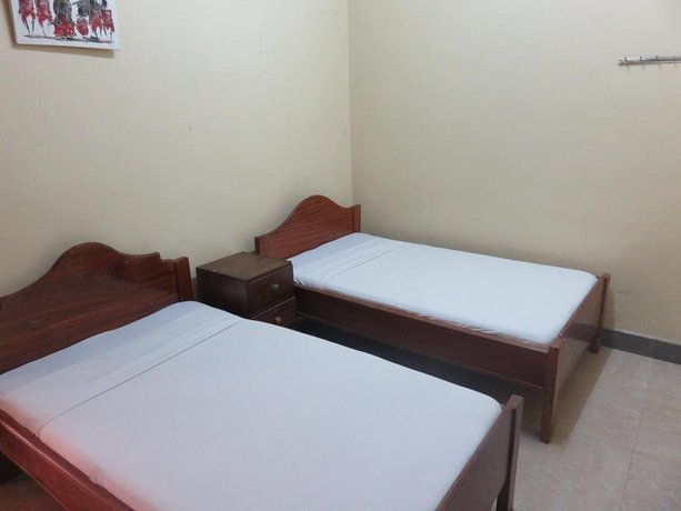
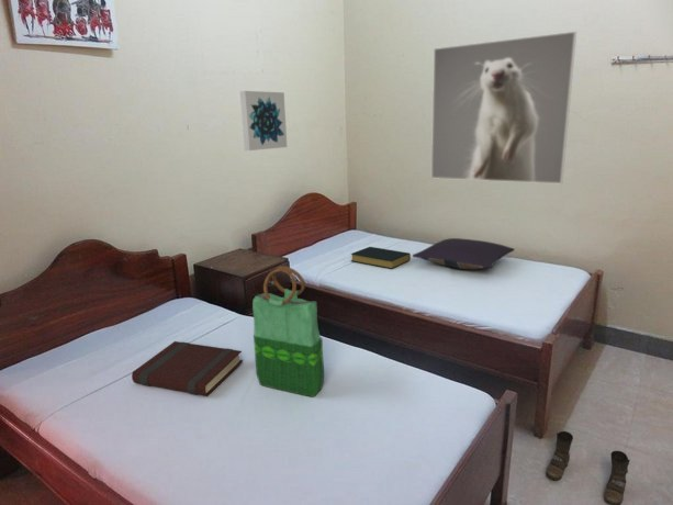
+ book [131,340,244,397]
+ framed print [430,31,577,184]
+ pillow [412,237,516,270]
+ hardback book [349,246,412,270]
+ tote bag [251,266,325,397]
+ wall art [239,90,288,152]
+ boots [546,430,631,505]
